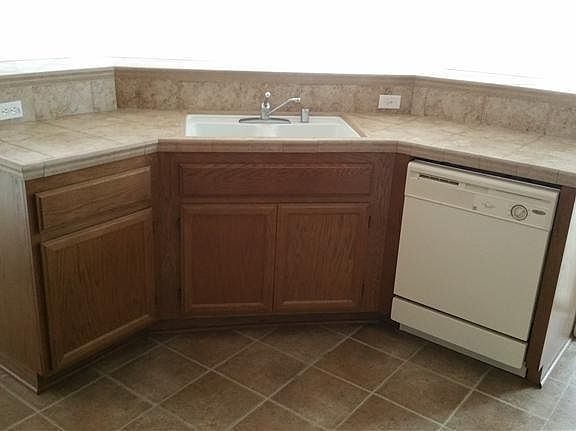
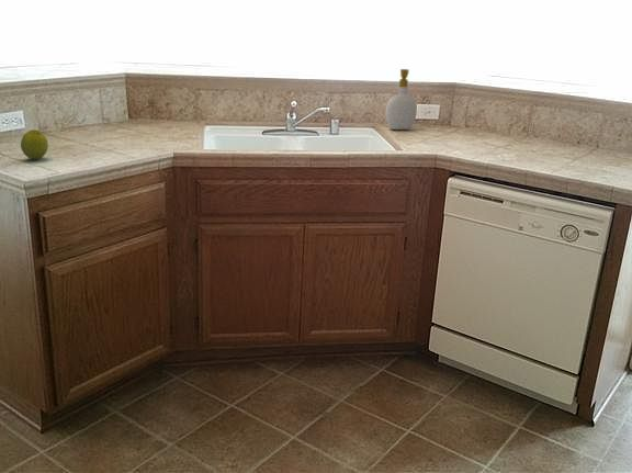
+ fruit [20,128,49,160]
+ soap bottle [384,68,418,131]
